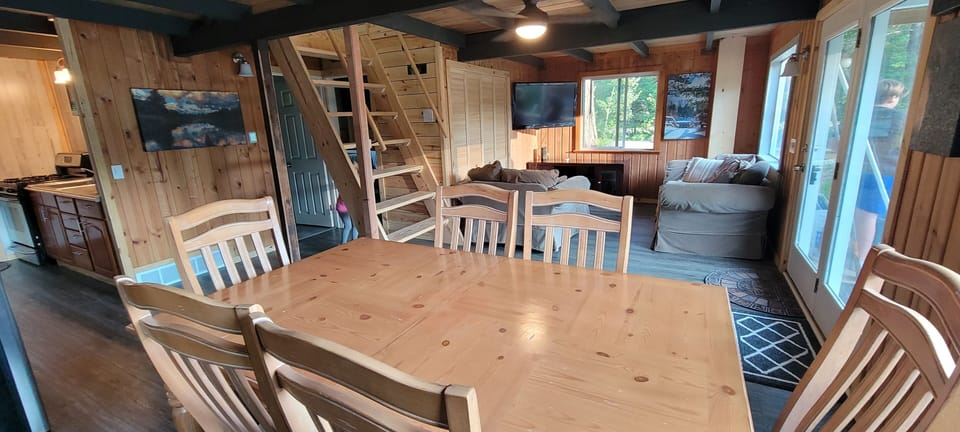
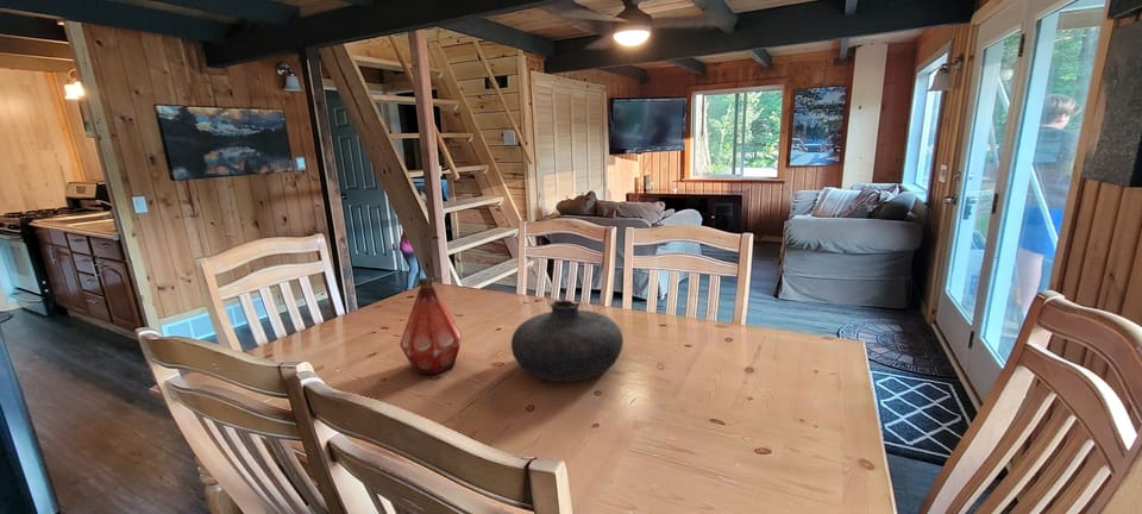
+ bottle [399,276,463,375]
+ vase [510,299,625,383]
